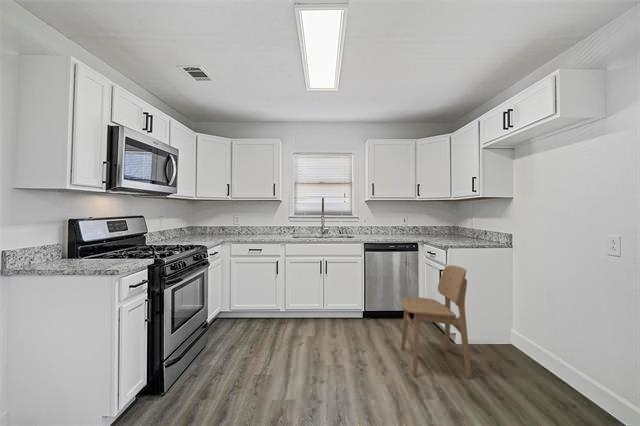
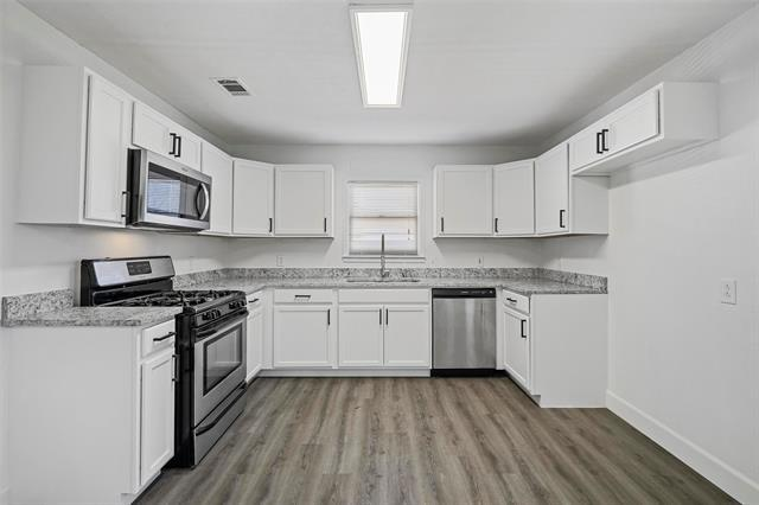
- dining chair [400,264,472,379]
